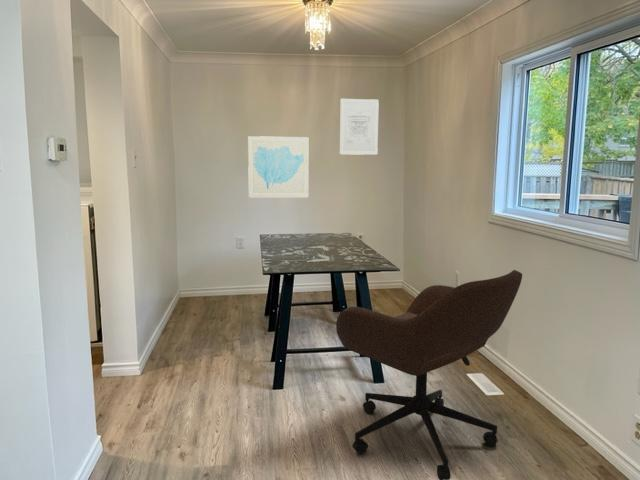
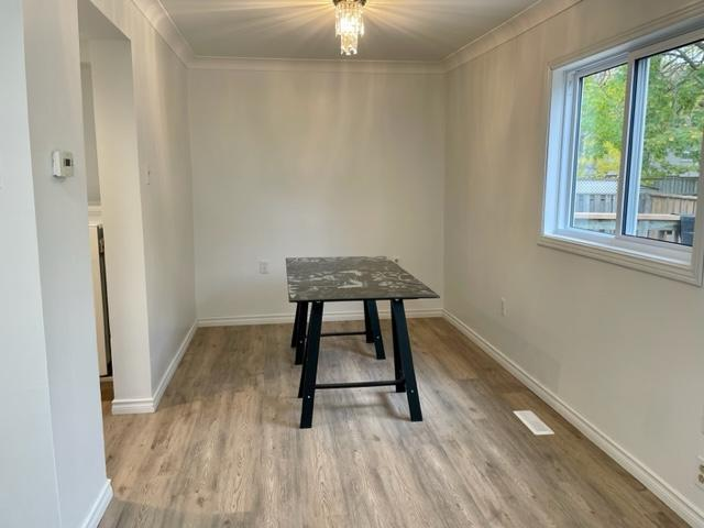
- office chair [335,269,523,480]
- wall art [247,135,309,198]
- wall art [339,98,380,156]
